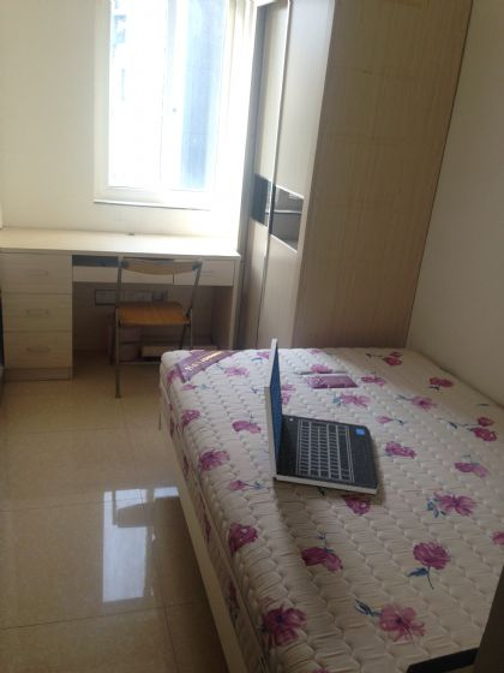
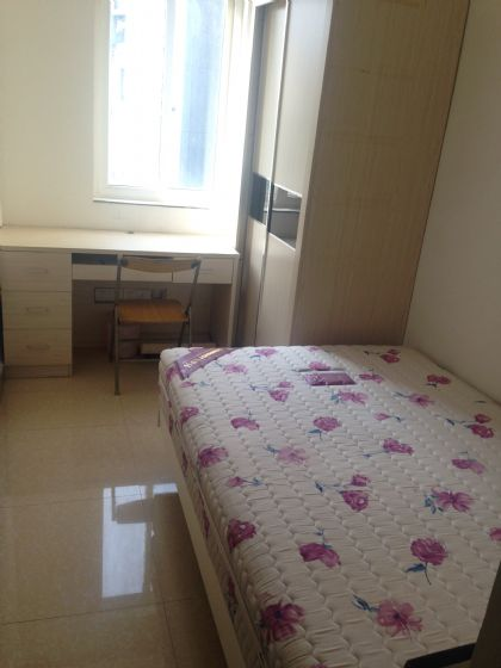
- laptop [263,338,380,495]
